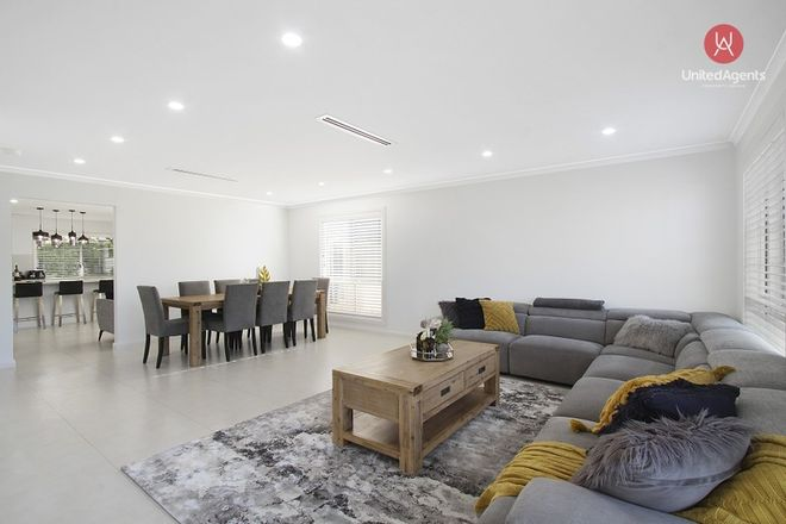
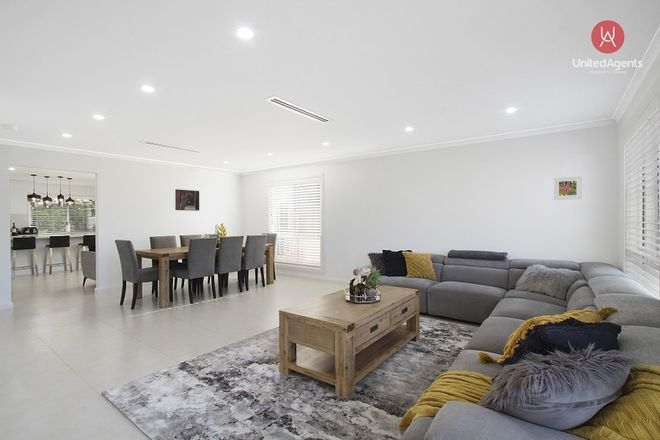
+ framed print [174,188,200,212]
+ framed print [553,175,583,201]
